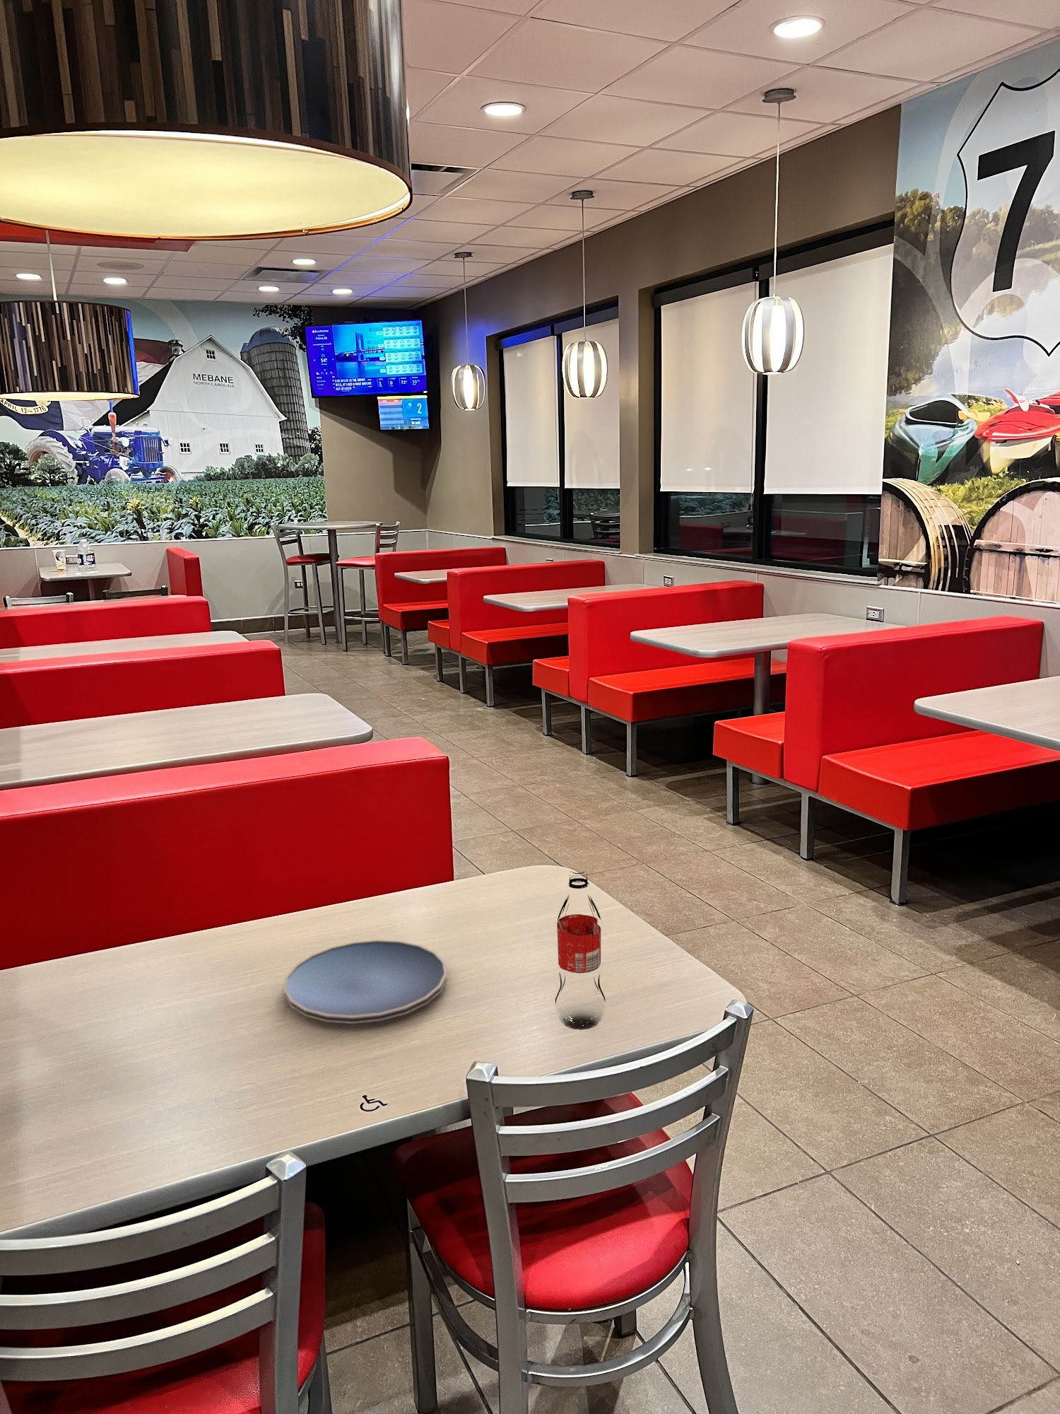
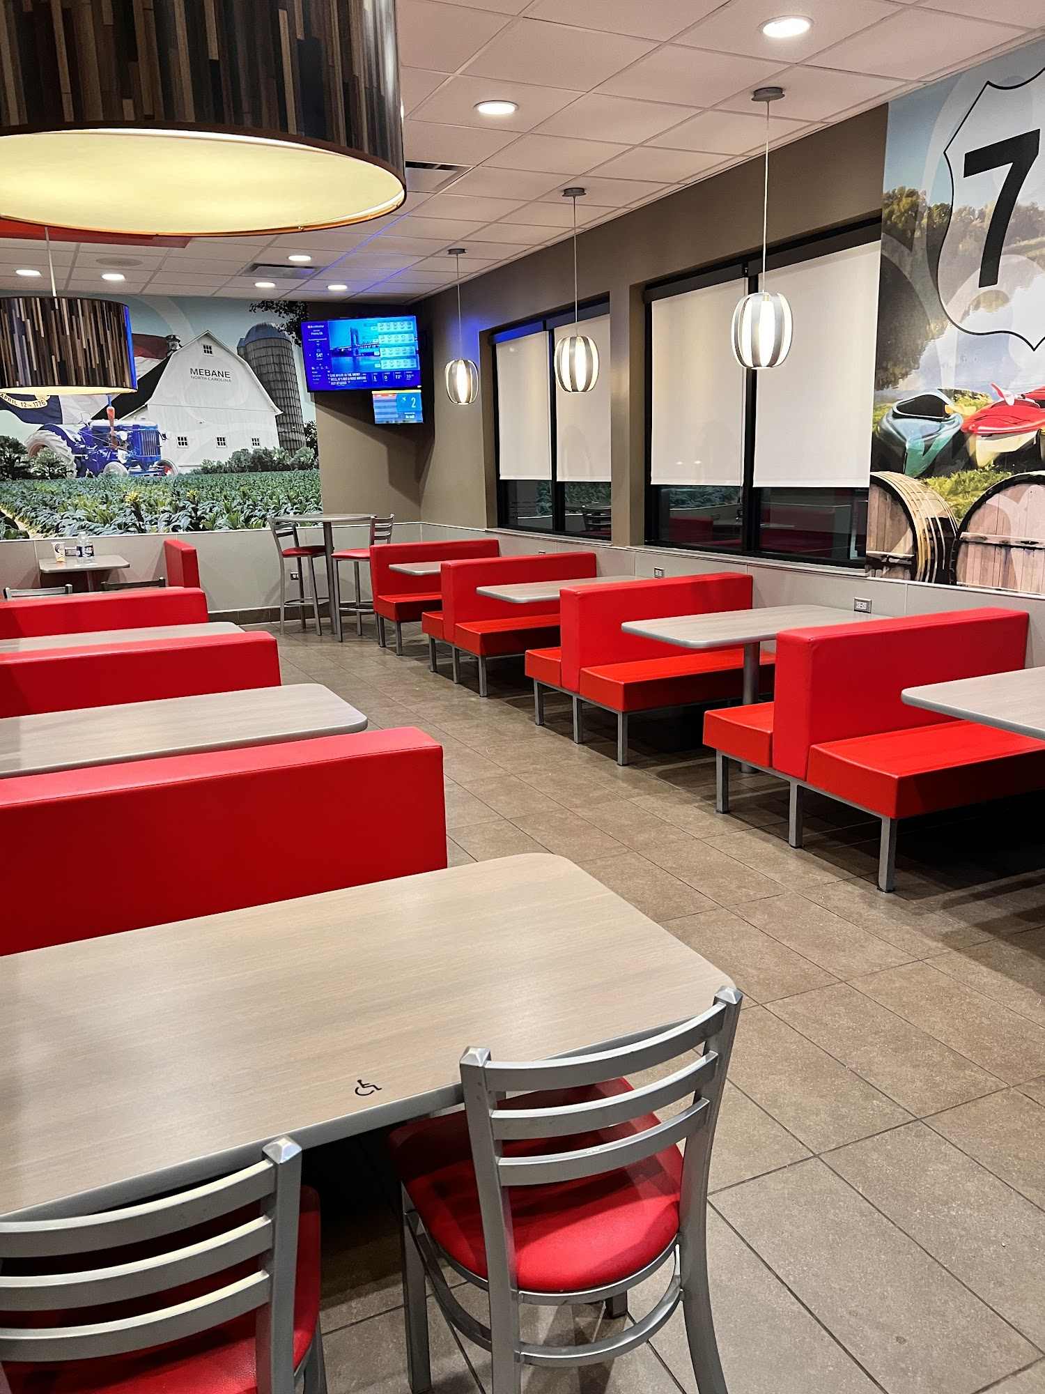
- plate [283,939,448,1024]
- soda bottle [554,871,607,1025]
